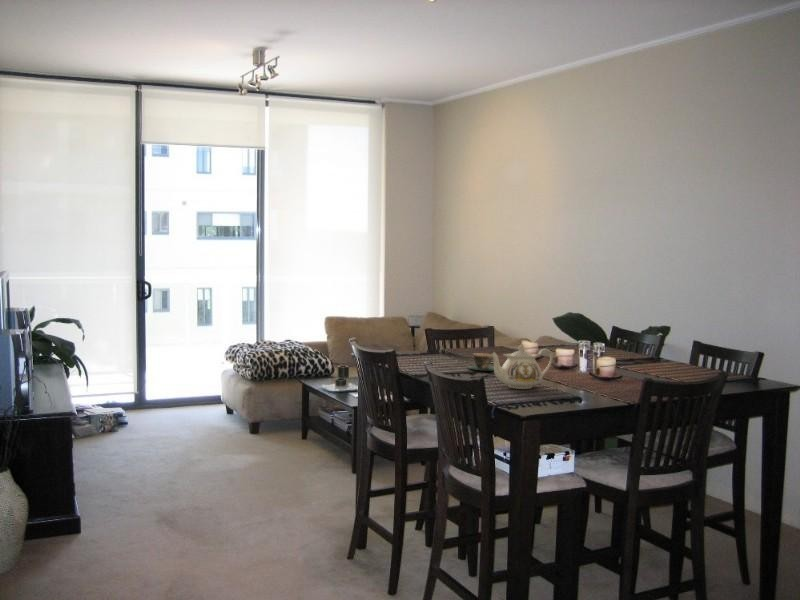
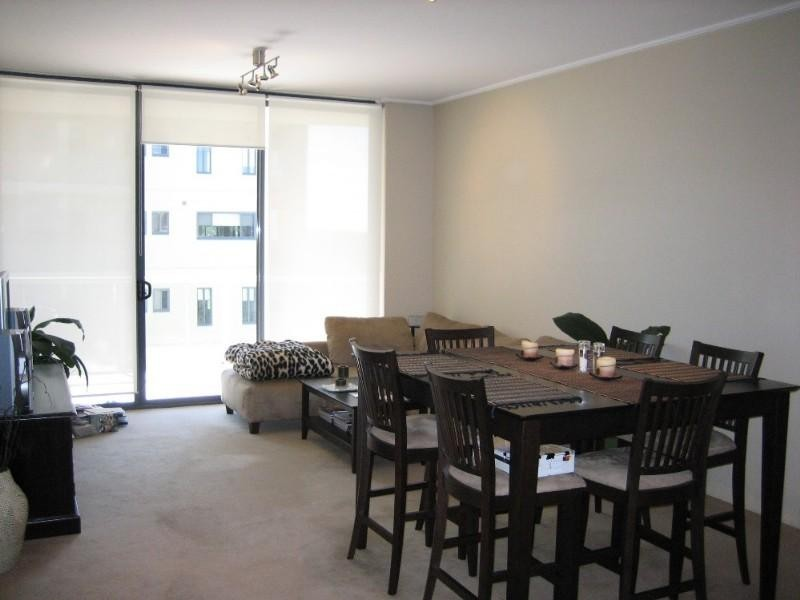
- teapot [490,343,554,390]
- teacup [467,352,494,371]
